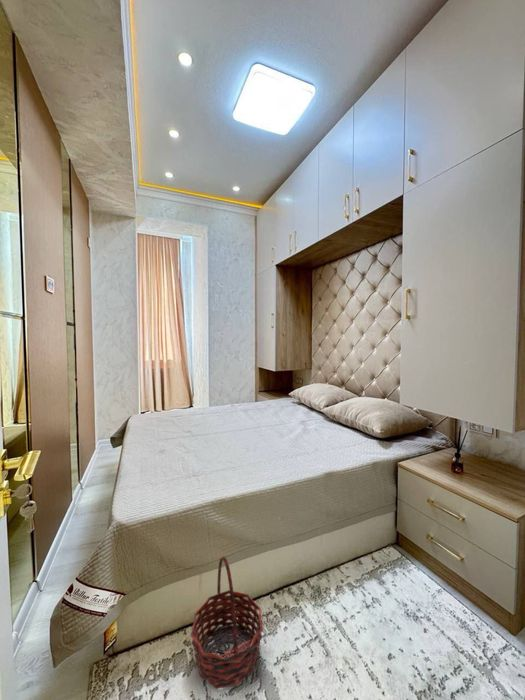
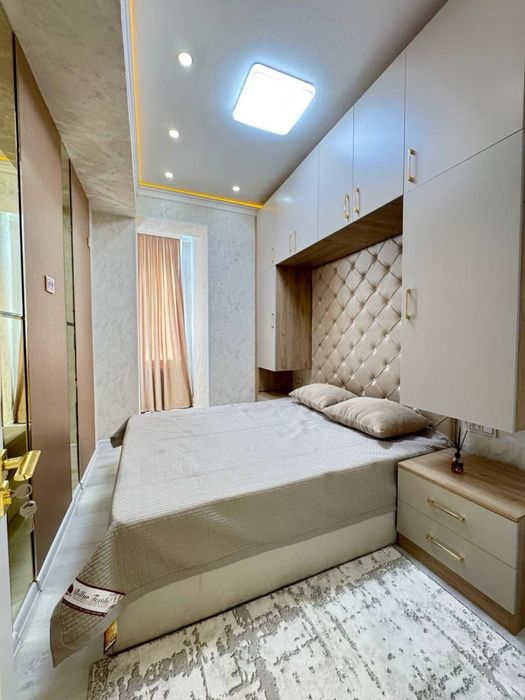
- basket [190,556,264,690]
